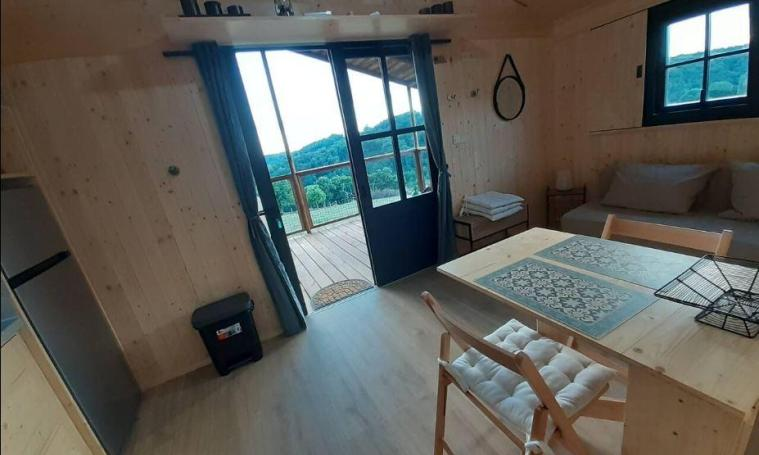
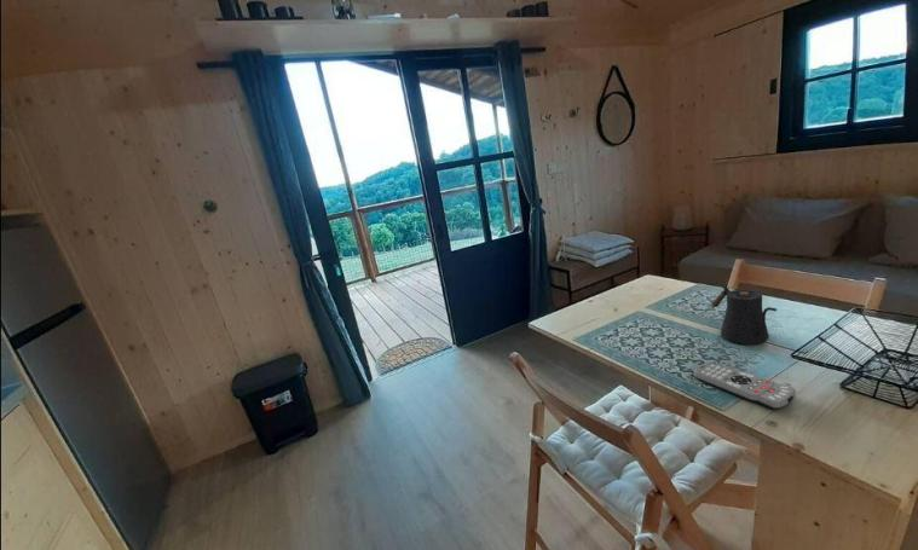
+ kettle [710,285,778,346]
+ remote control [693,361,797,410]
